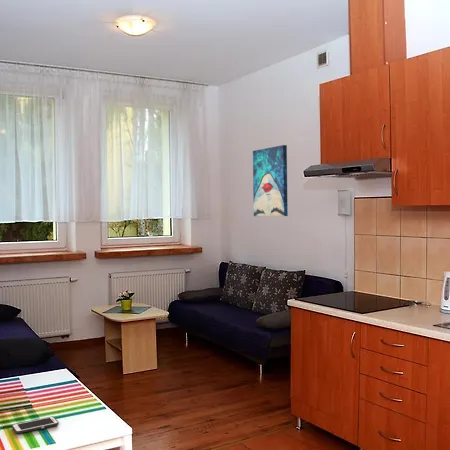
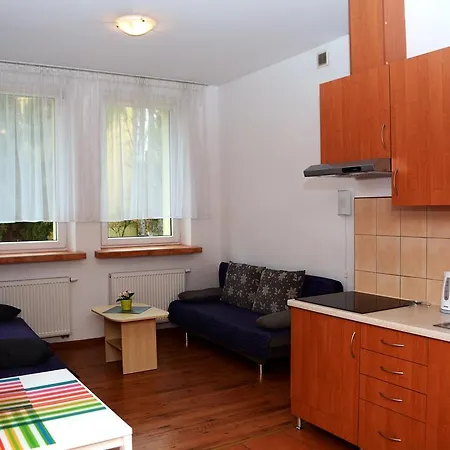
- cell phone [11,416,60,435]
- wall art [252,144,289,217]
